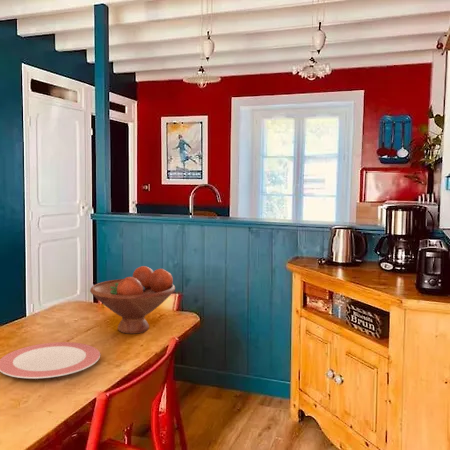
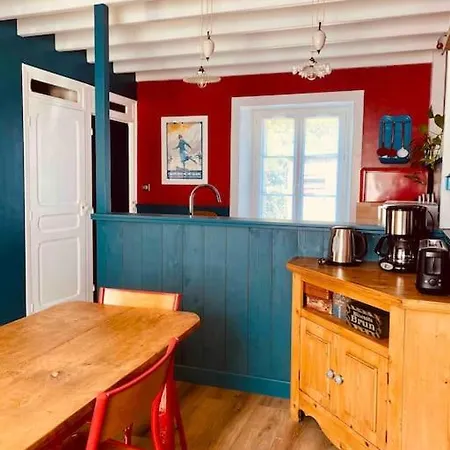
- fruit bowl [89,265,176,335]
- plate [0,341,101,380]
